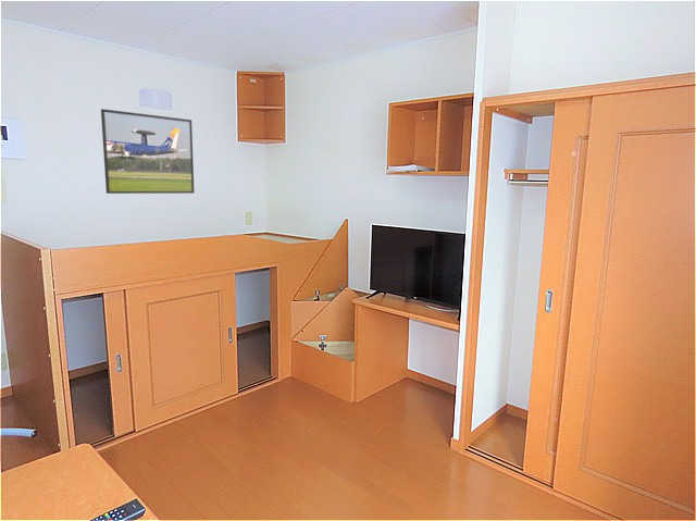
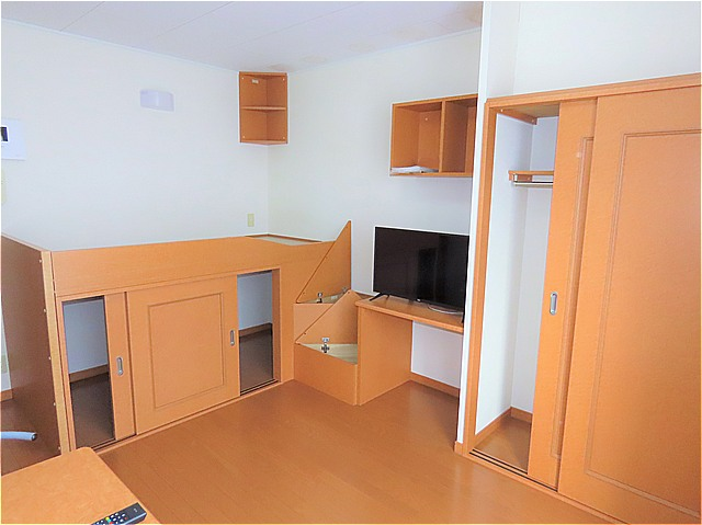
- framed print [100,108,196,195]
